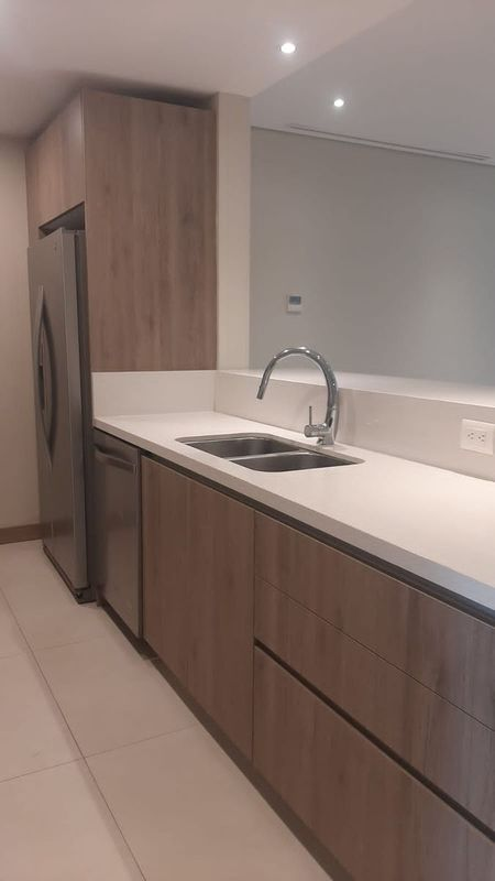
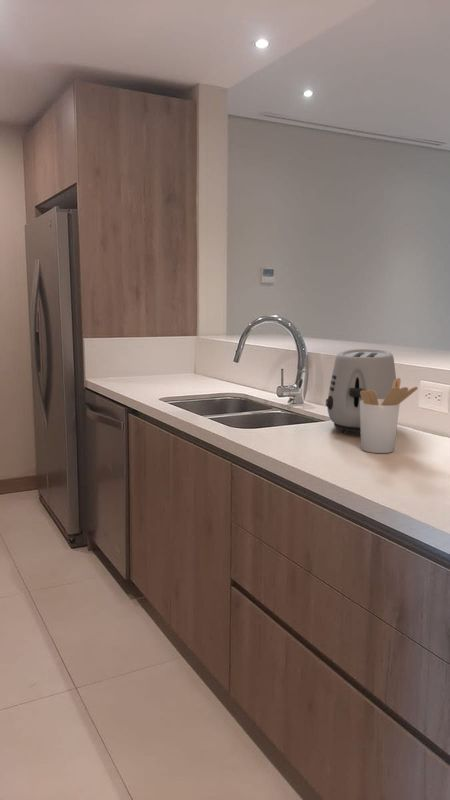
+ toaster [325,348,397,434]
+ utensil holder [360,377,419,454]
